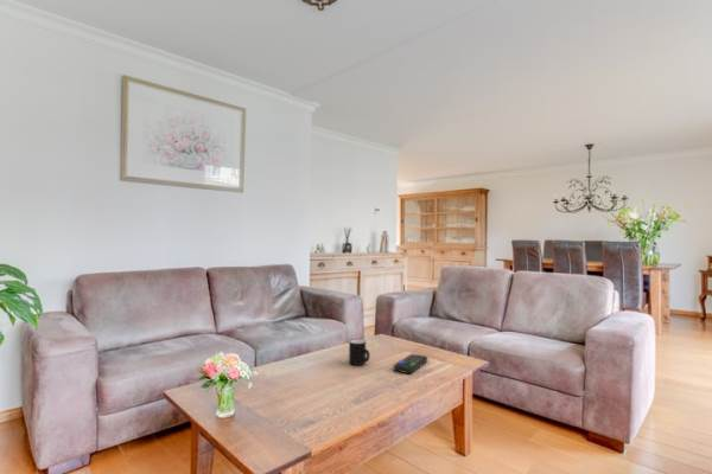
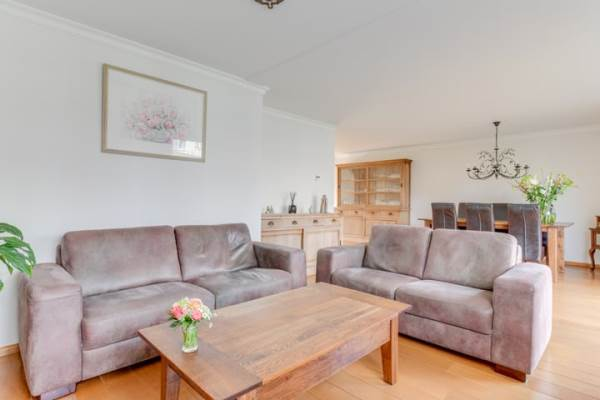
- remote control [393,353,428,374]
- mug [348,338,370,366]
